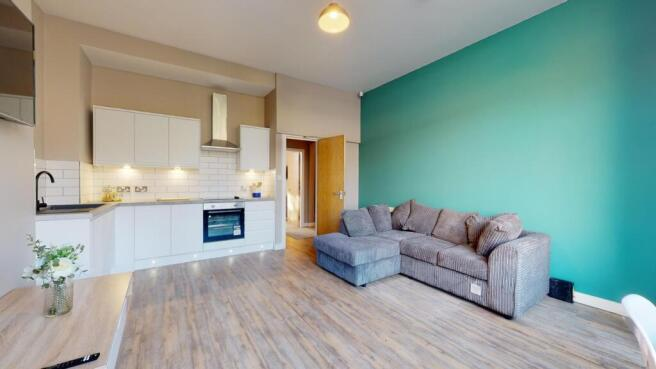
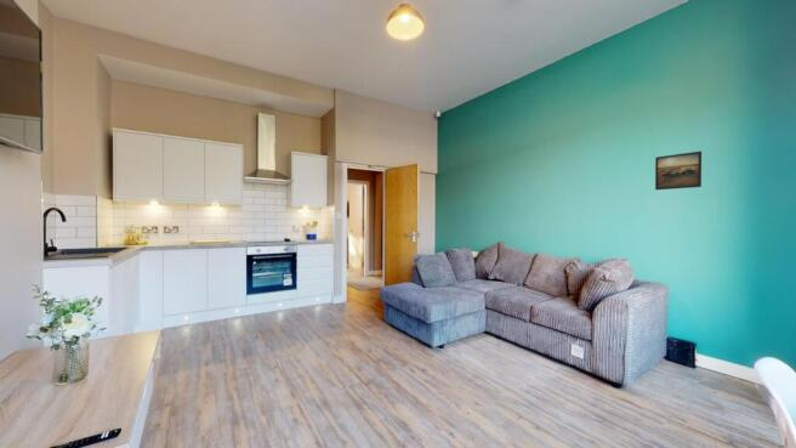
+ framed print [654,151,703,191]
